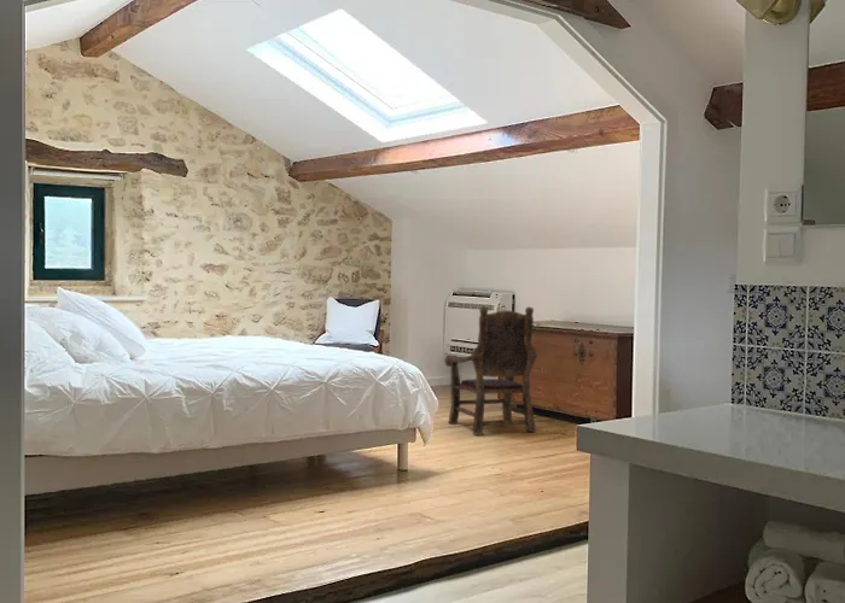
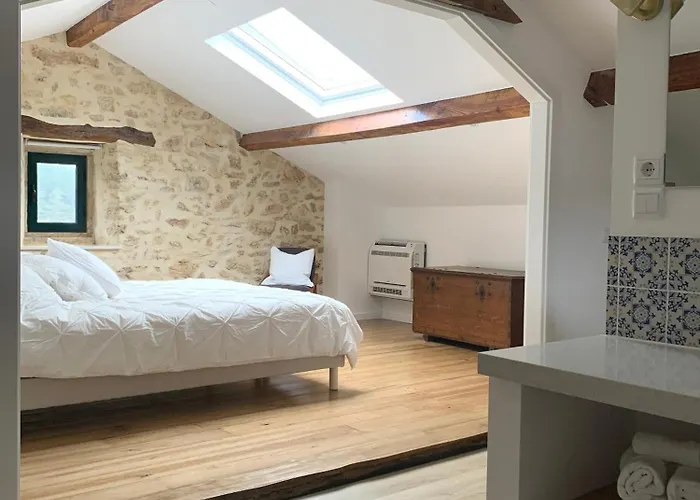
- armchair [444,305,538,435]
